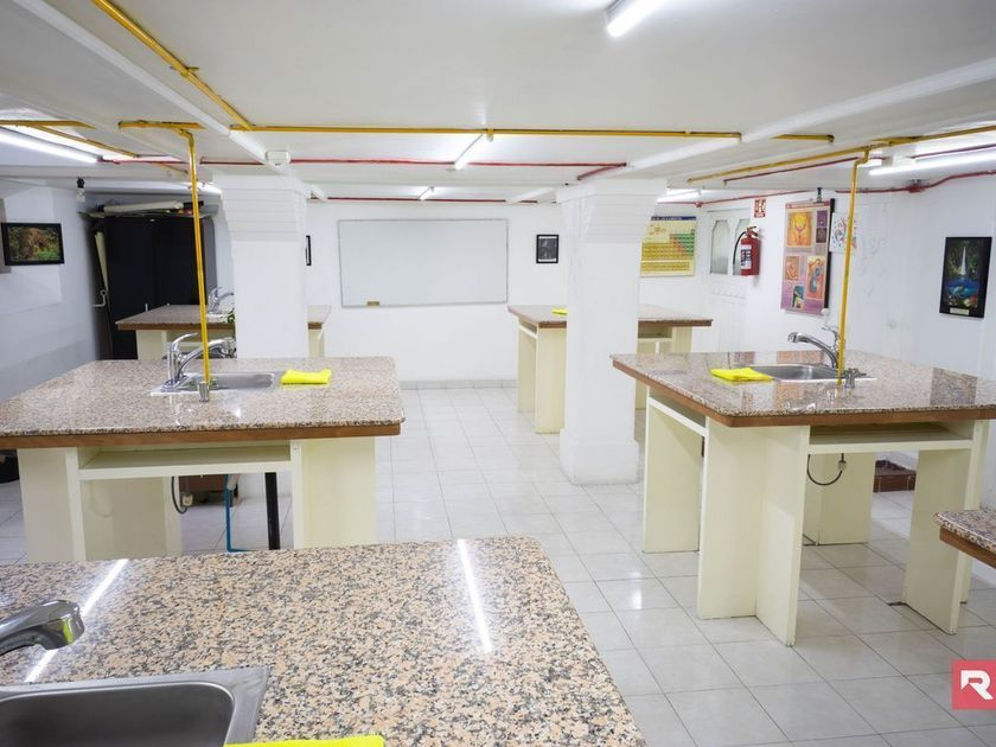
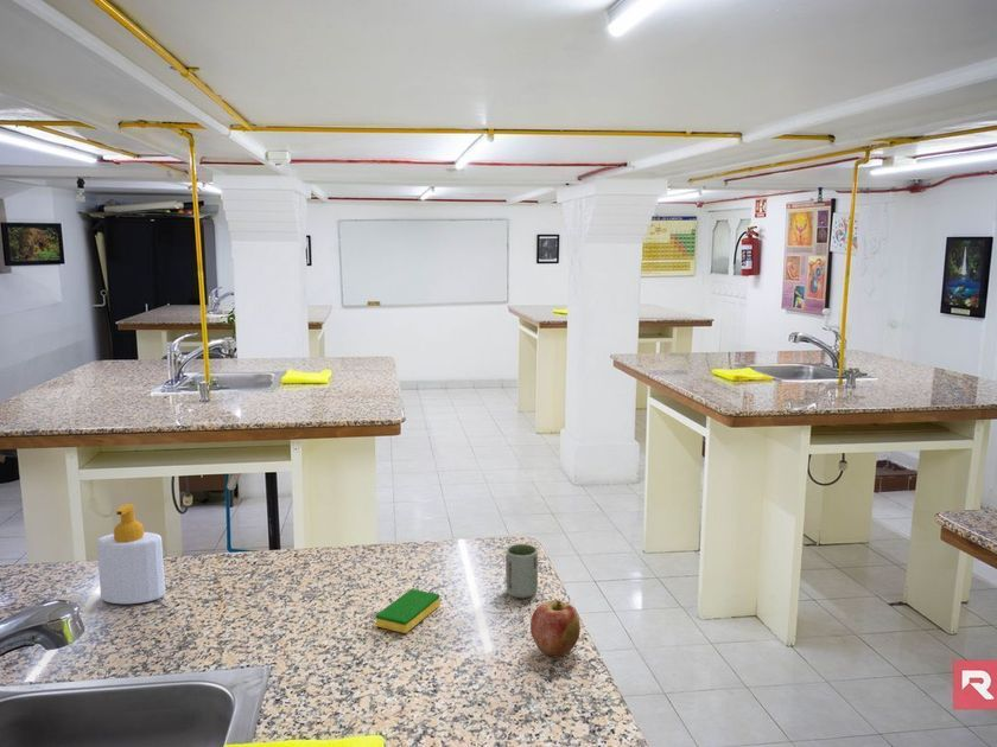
+ dish sponge [375,588,440,634]
+ soap bottle [96,503,166,605]
+ apple [529,599,582,658]
+ cup [504,543,539,599]
